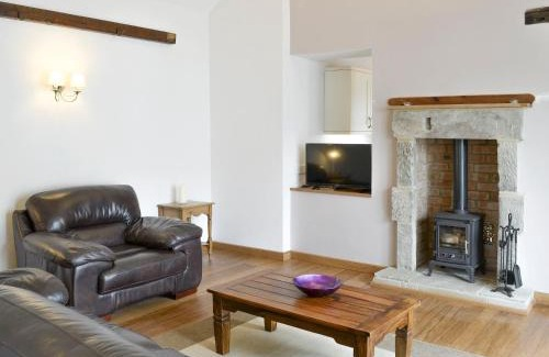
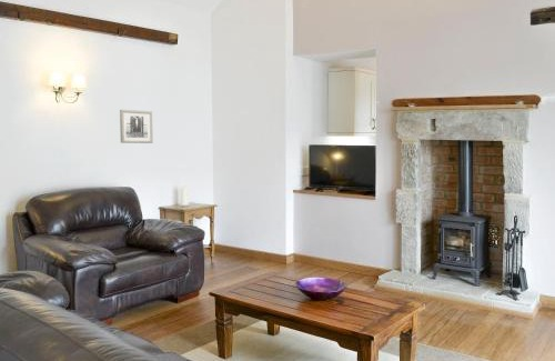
+ wall art [119,109,153,144]
